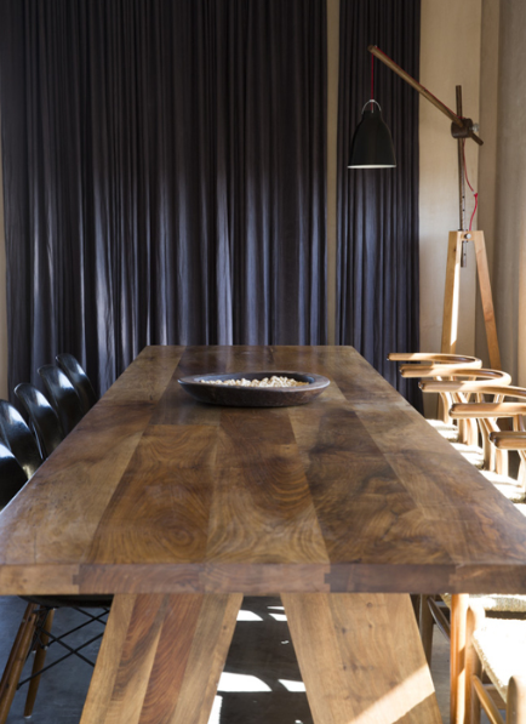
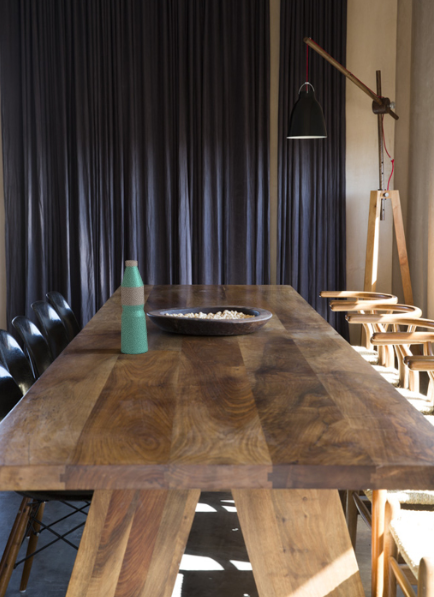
+ water bottle [120,260,149,355]
